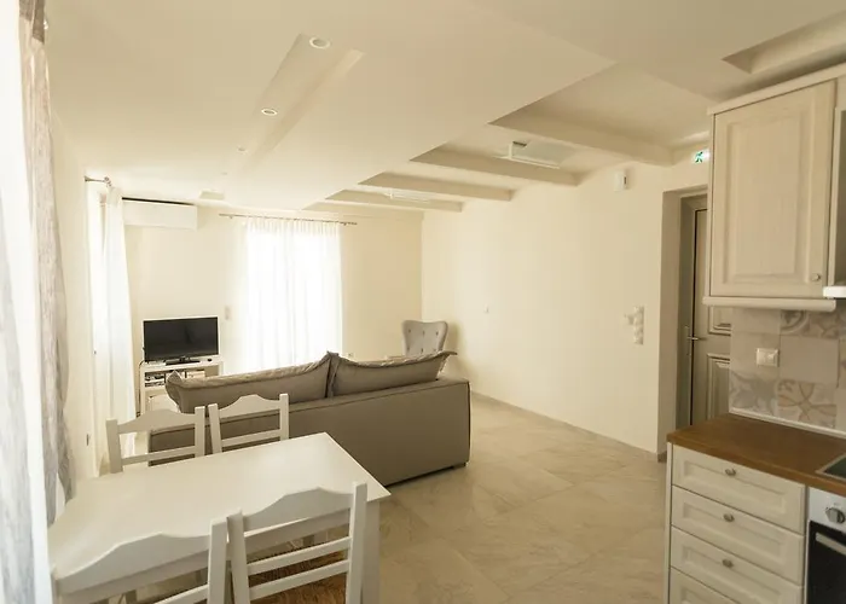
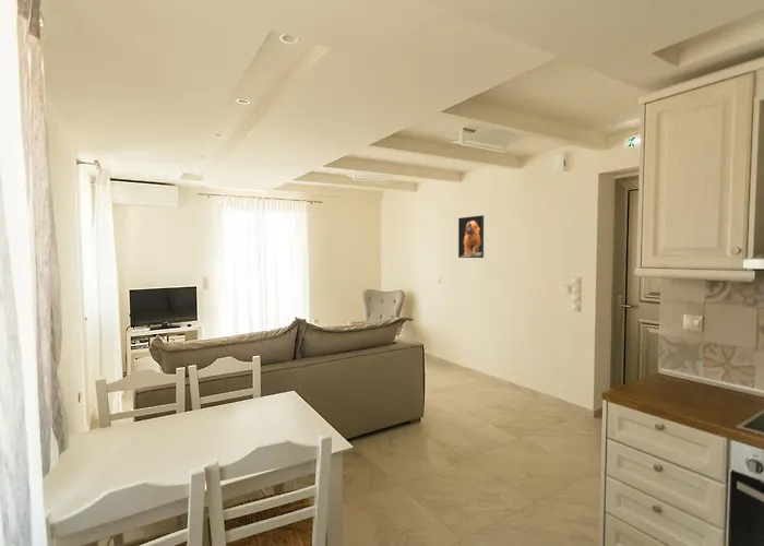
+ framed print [457,214,485,259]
